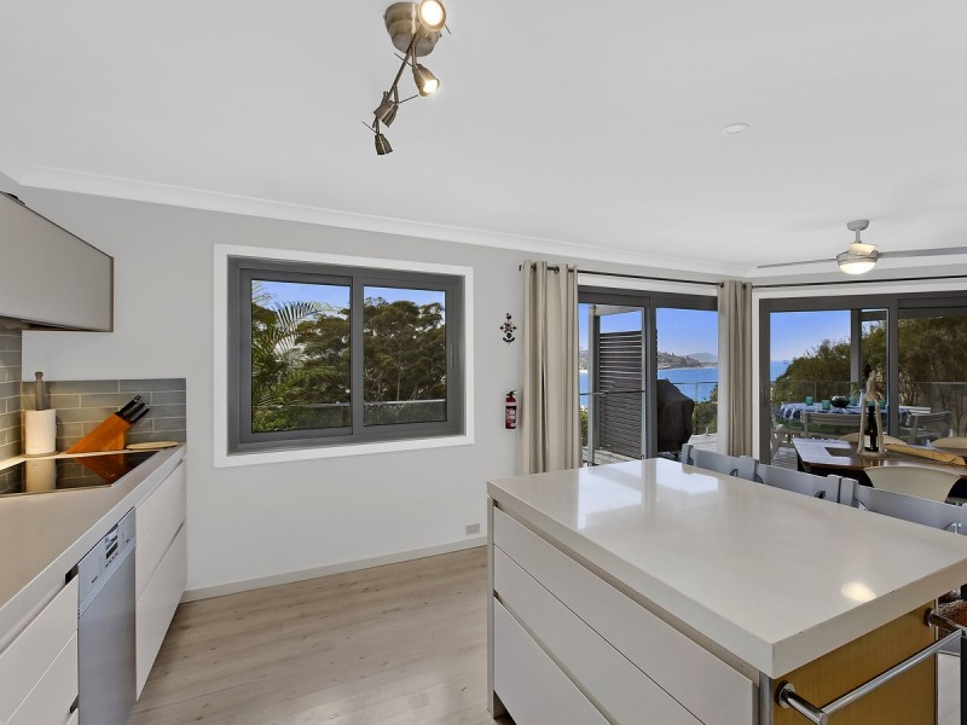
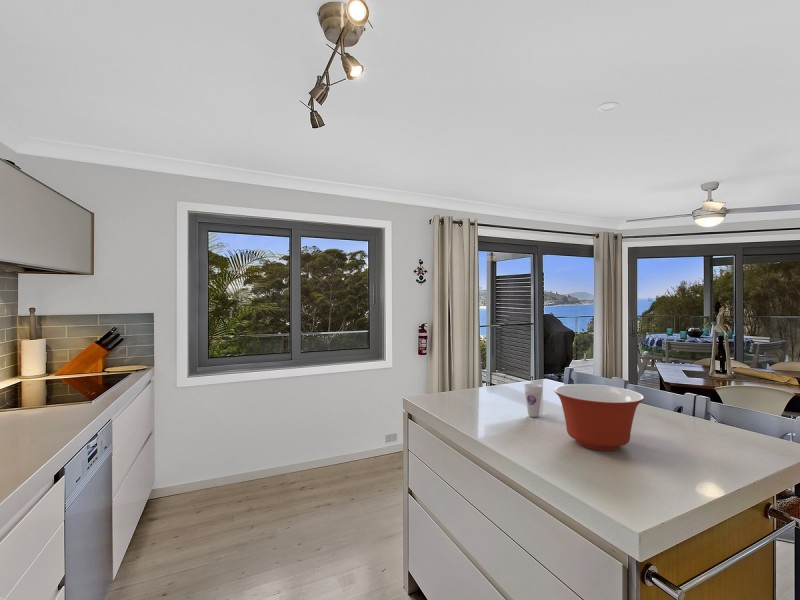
+ cup [523,383,543,418]
+ mixing bowl [553,383,645,452]
